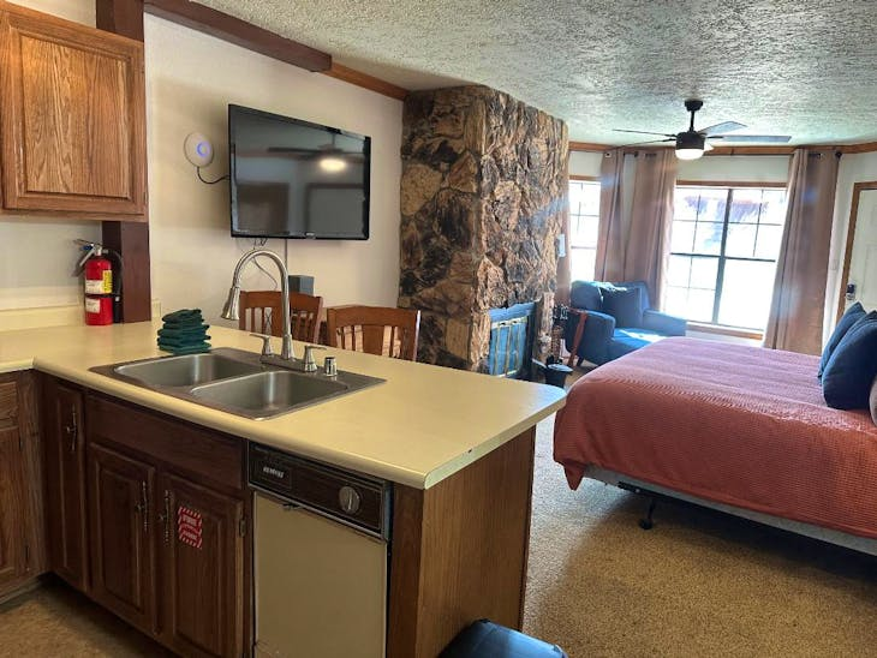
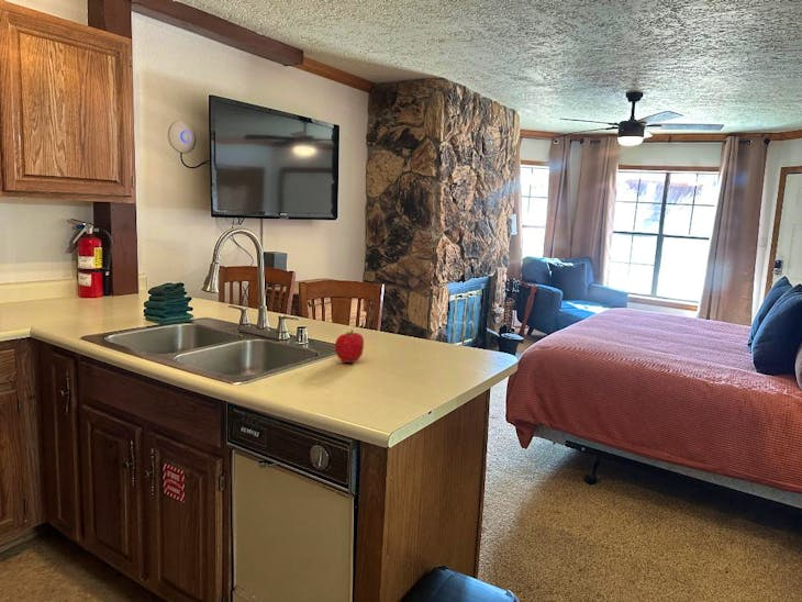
+ fruit [334,328,365,364]
